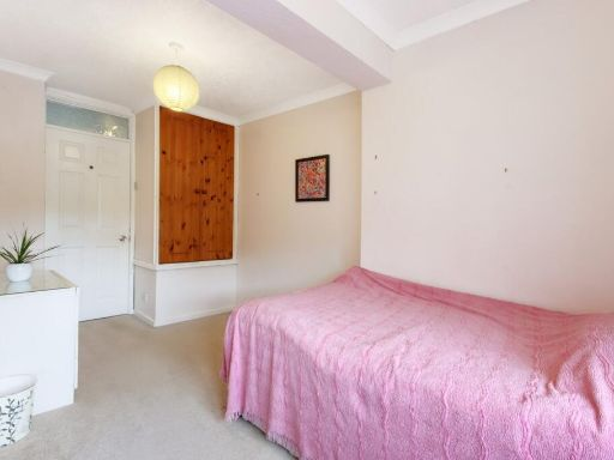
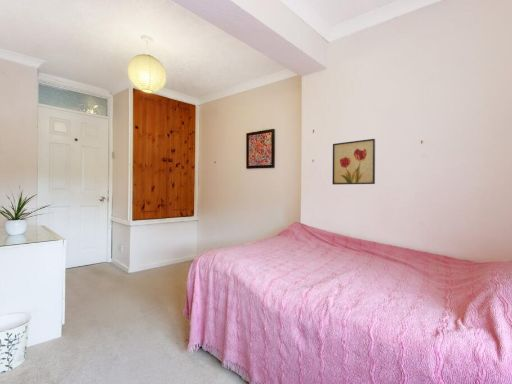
+ wall art [331,138,376,186]
